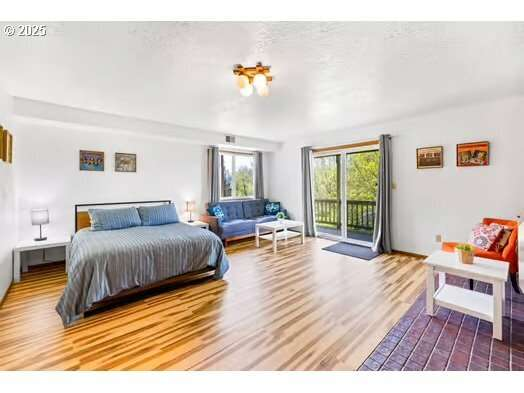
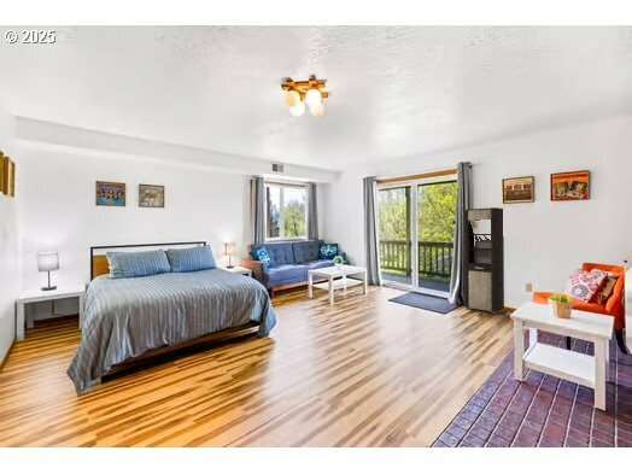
+ cabinet [463,206,505,315]
